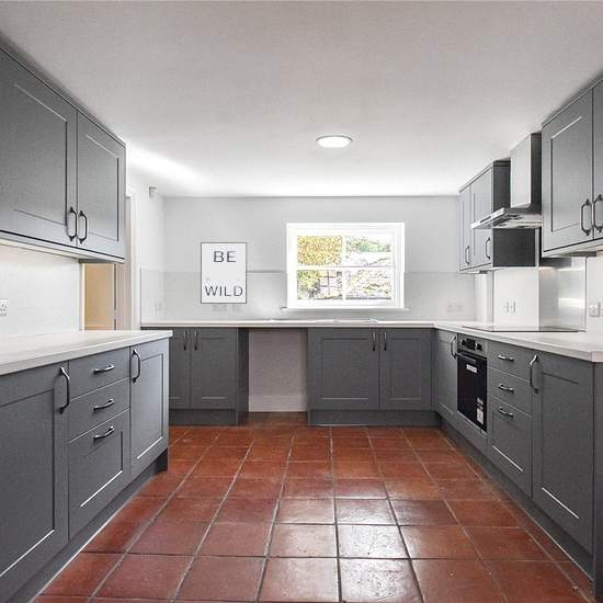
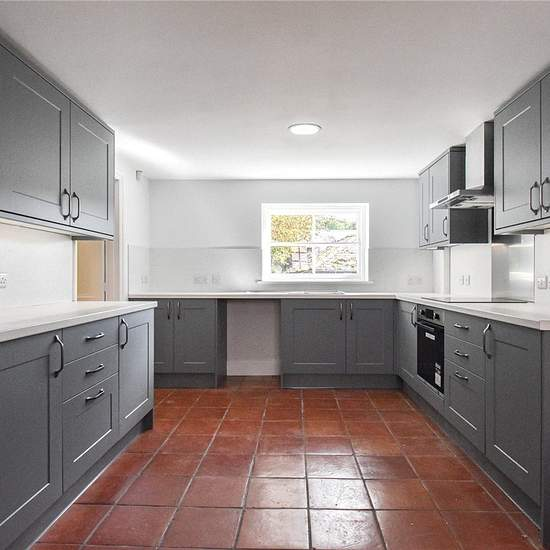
- wall art [200,241,248,305]
